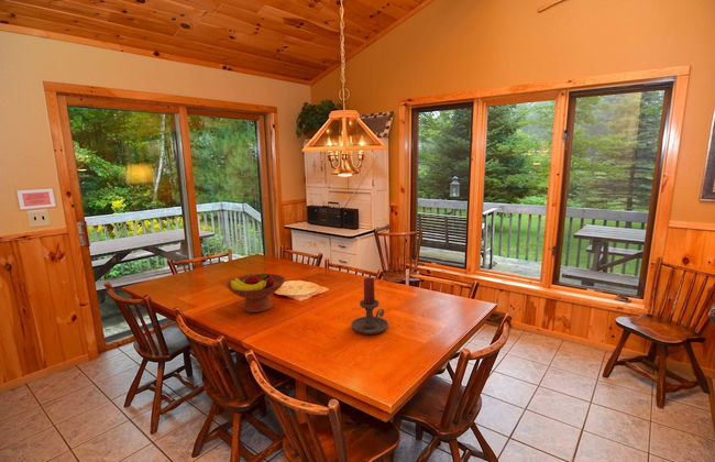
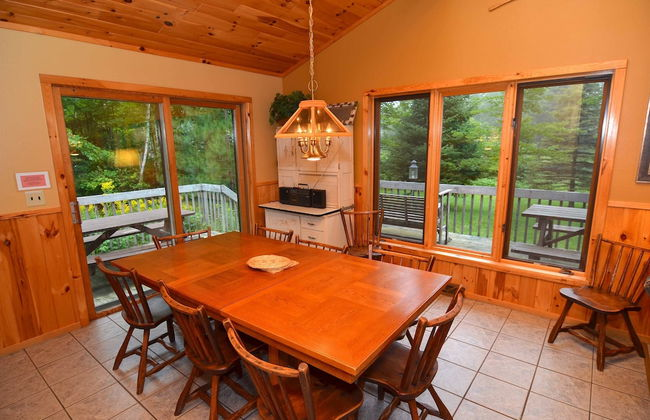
- candle holder [350,276,389,336]
- fruit bowl [224,272,286,314]
